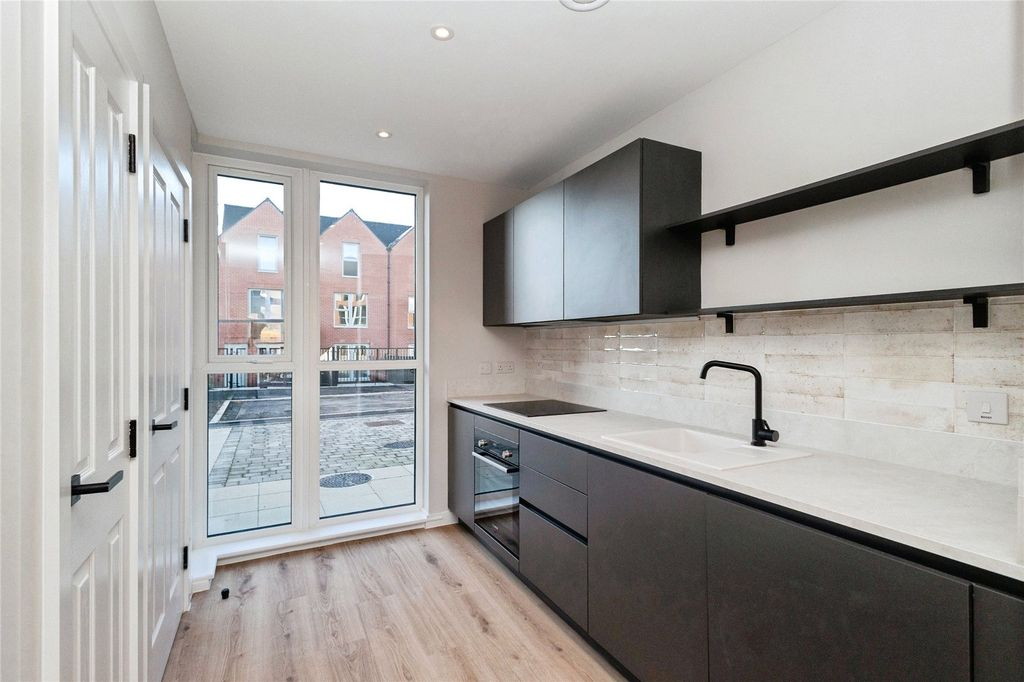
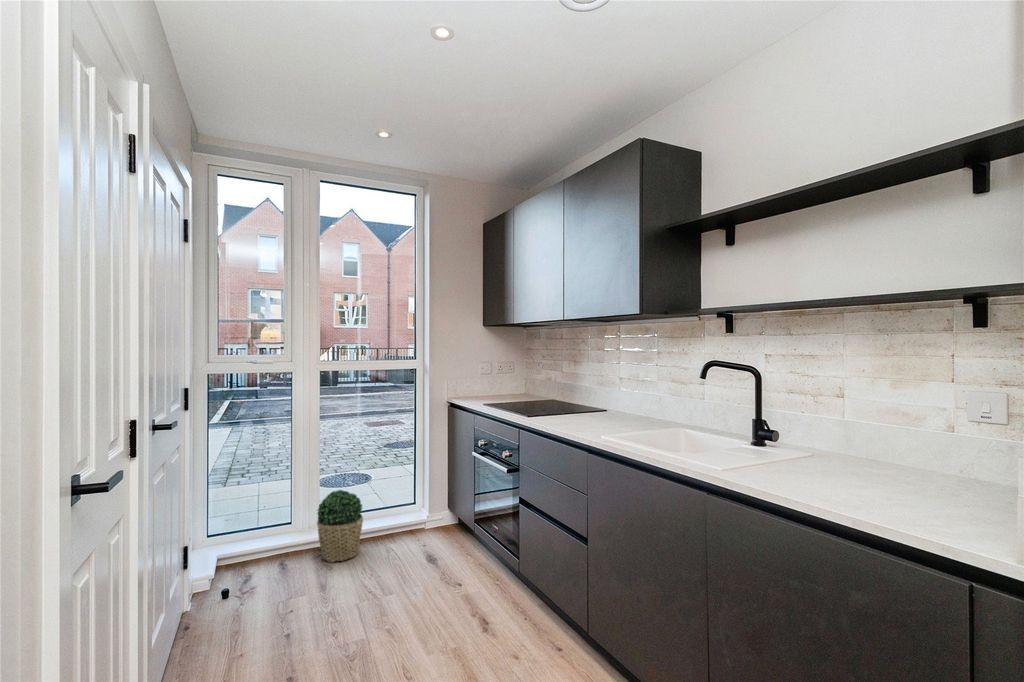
+ potted plant [315,489,364,563]
